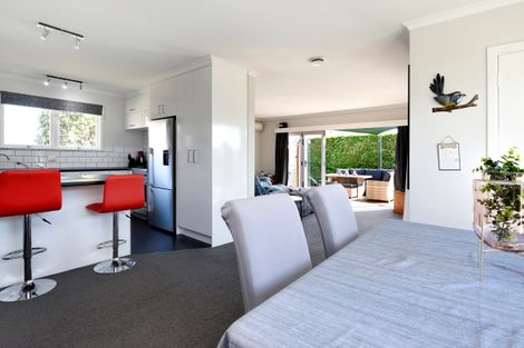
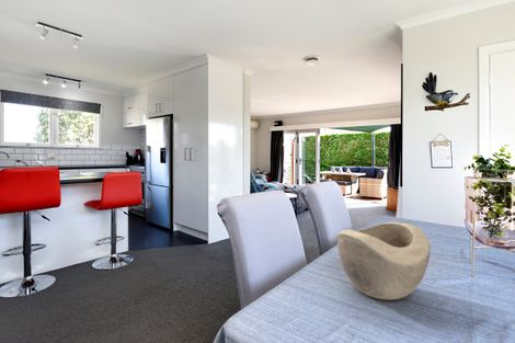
+ decorative bowl [336,221,431,301]
